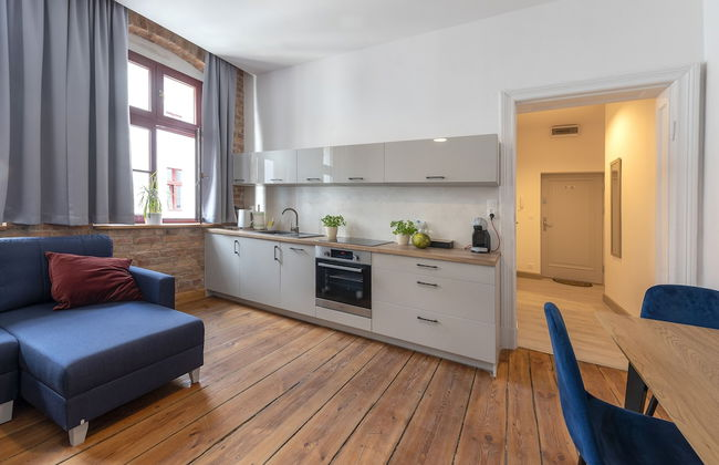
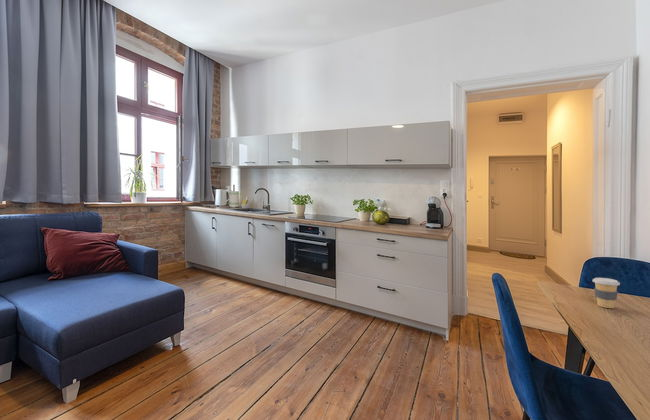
+ coffee cup [591,277,621,309]
